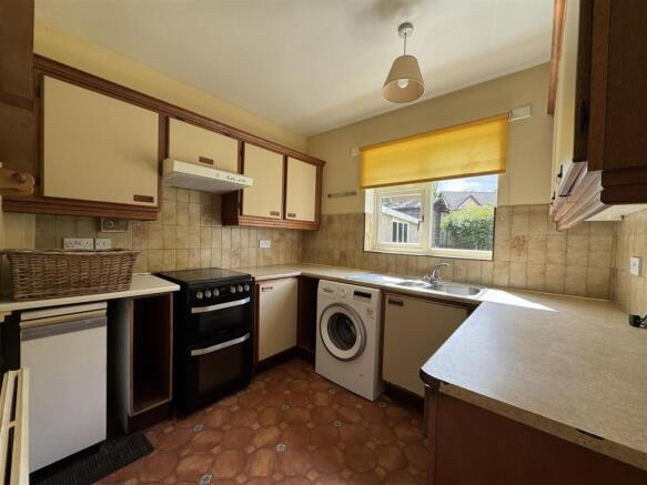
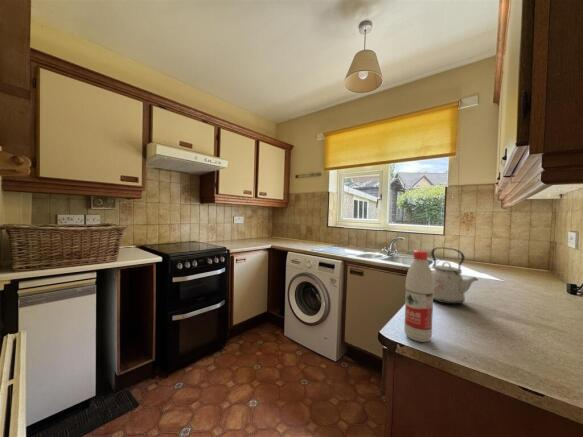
+ kettle [430,246,479,305]
+ water bottle [403,250,434,343]
